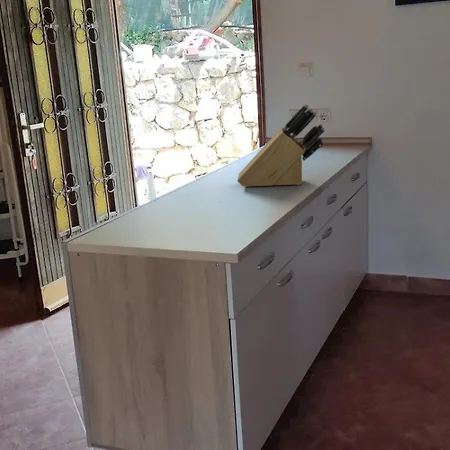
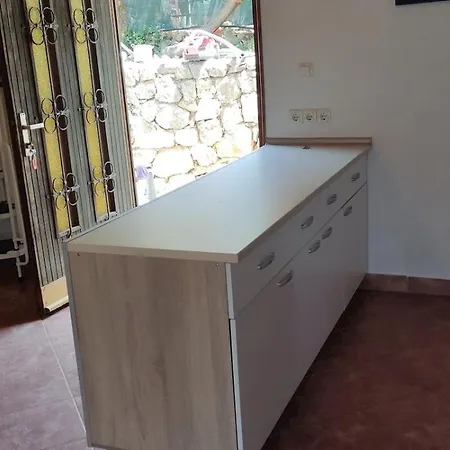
- knife block [237,103,326,188]
